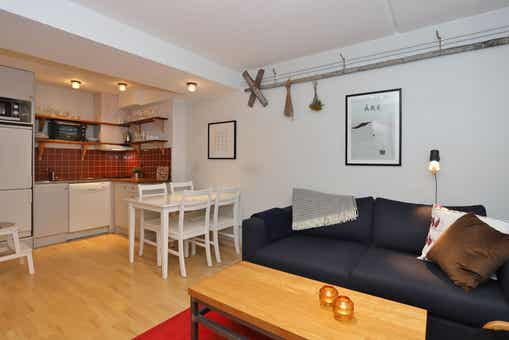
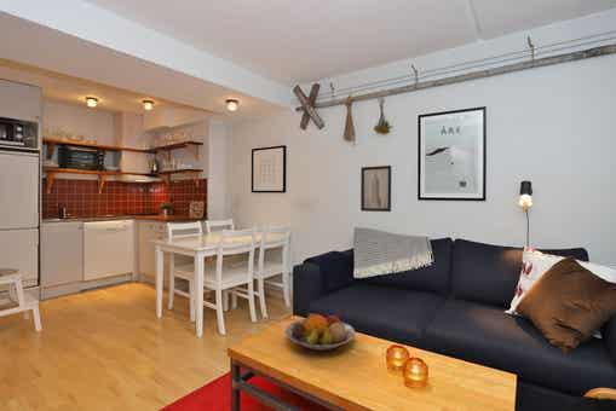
+ fruit bowl [284,311,356,352]
+ wall art [359,164,392,213]
